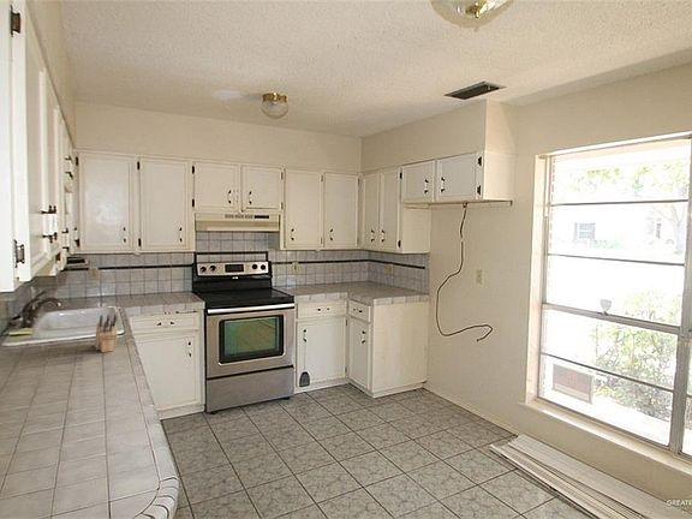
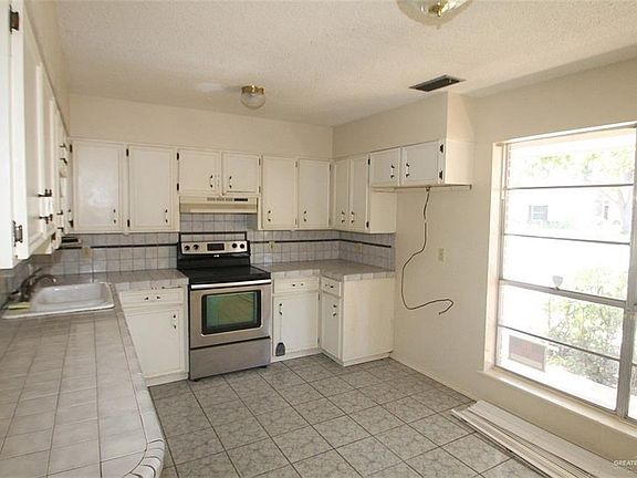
- knife block [94,314,119,353]
